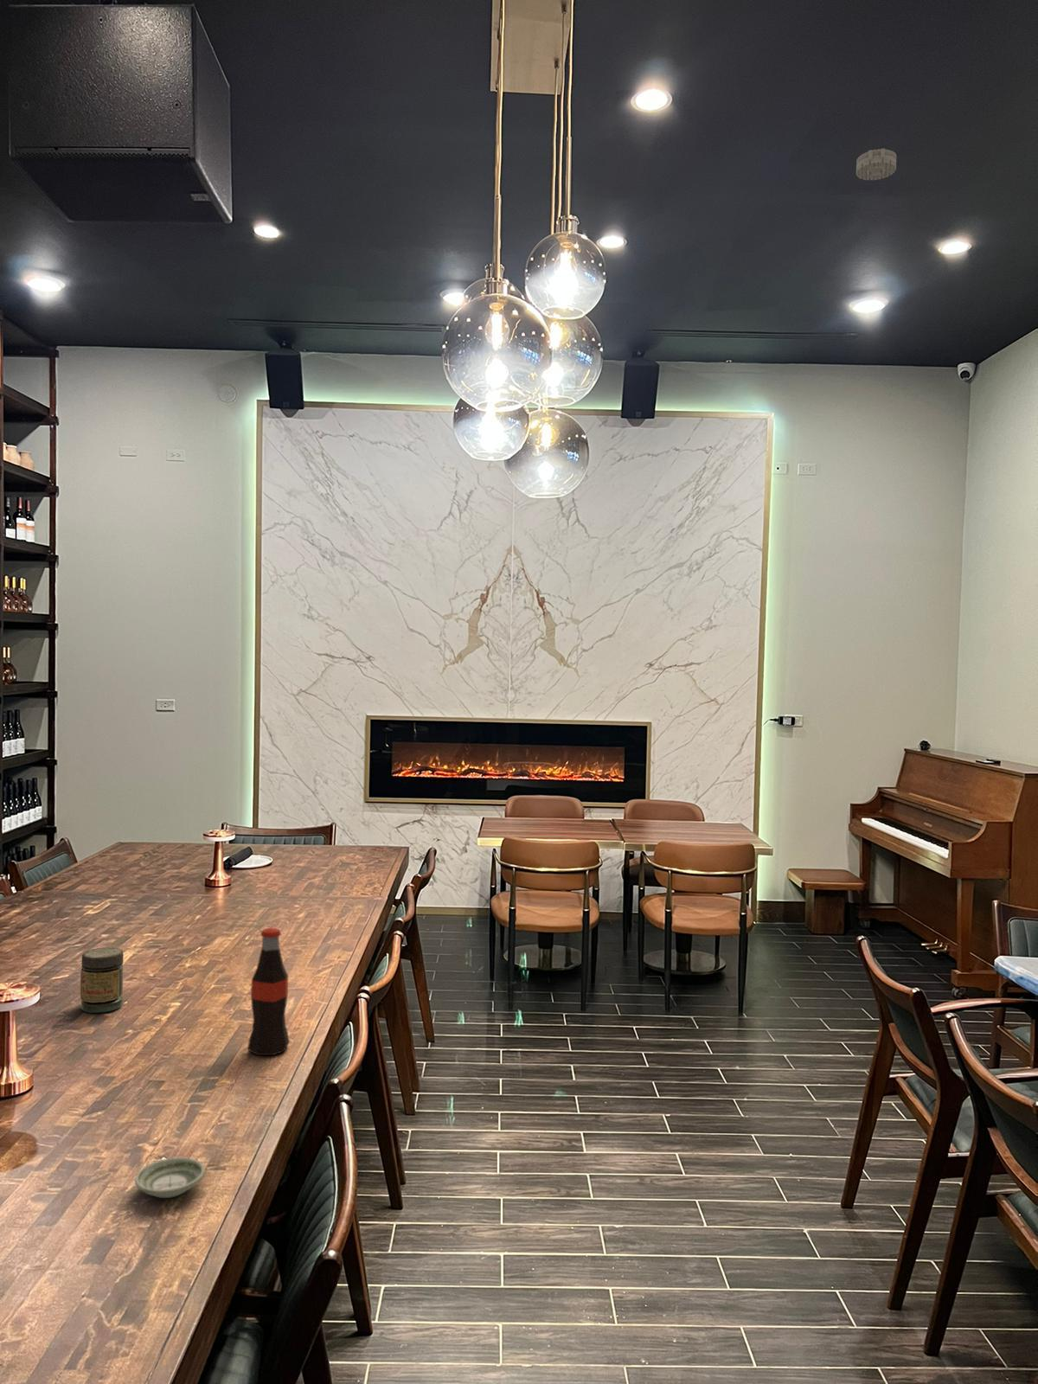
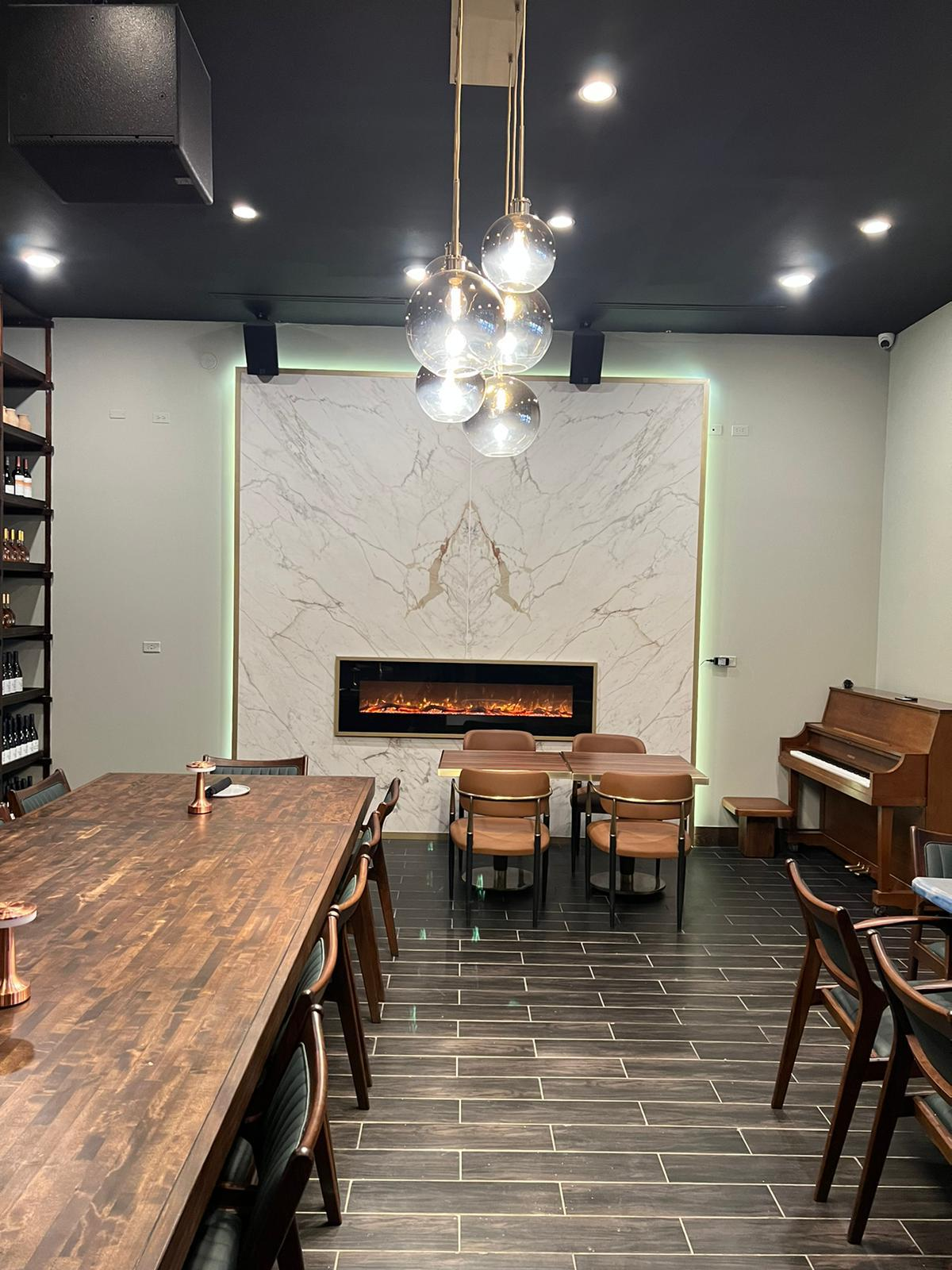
- jar [80,946,124,1013]
- smoke detector [856,148,897,181]
- bottle [246,927,290,1056]
- saucer [134,1156,206,1199]
